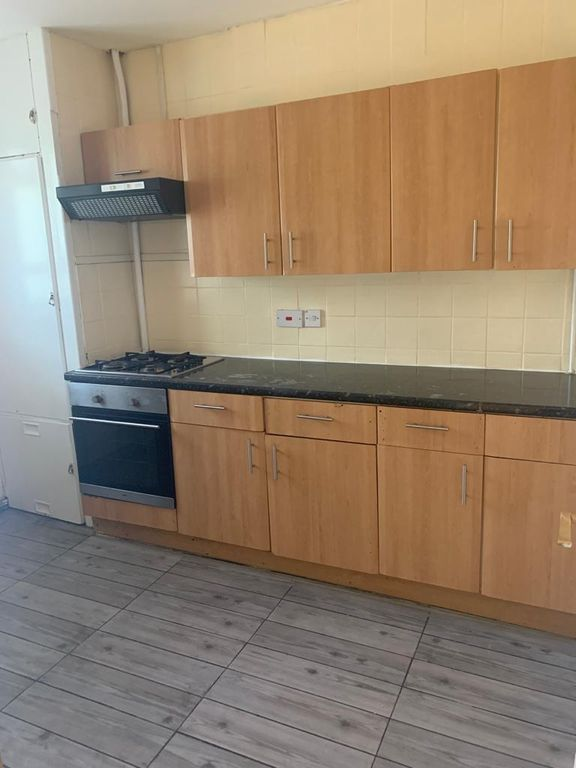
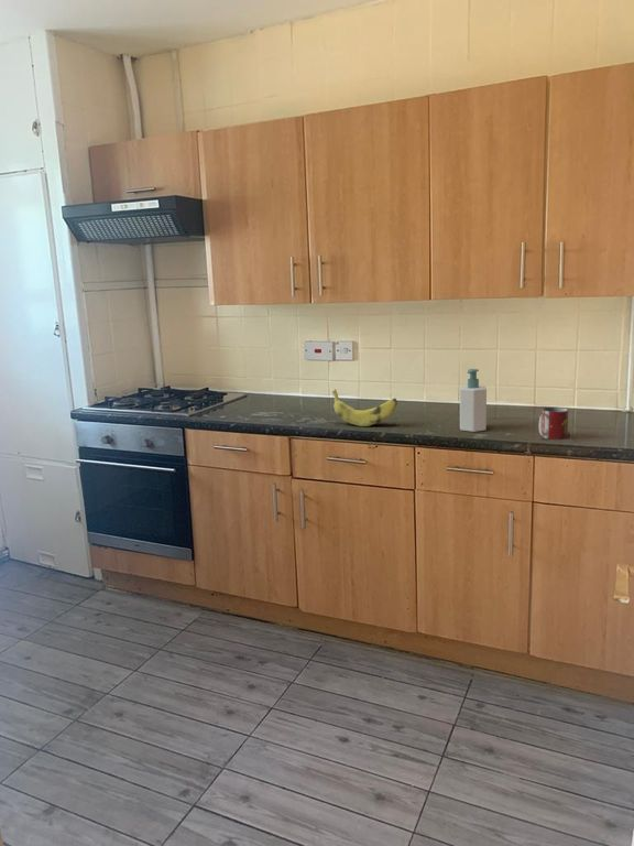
+ mug [538,406,569,441]
+ banana [331,389,398,427]
+ soap bottle [459,368,488,433]
